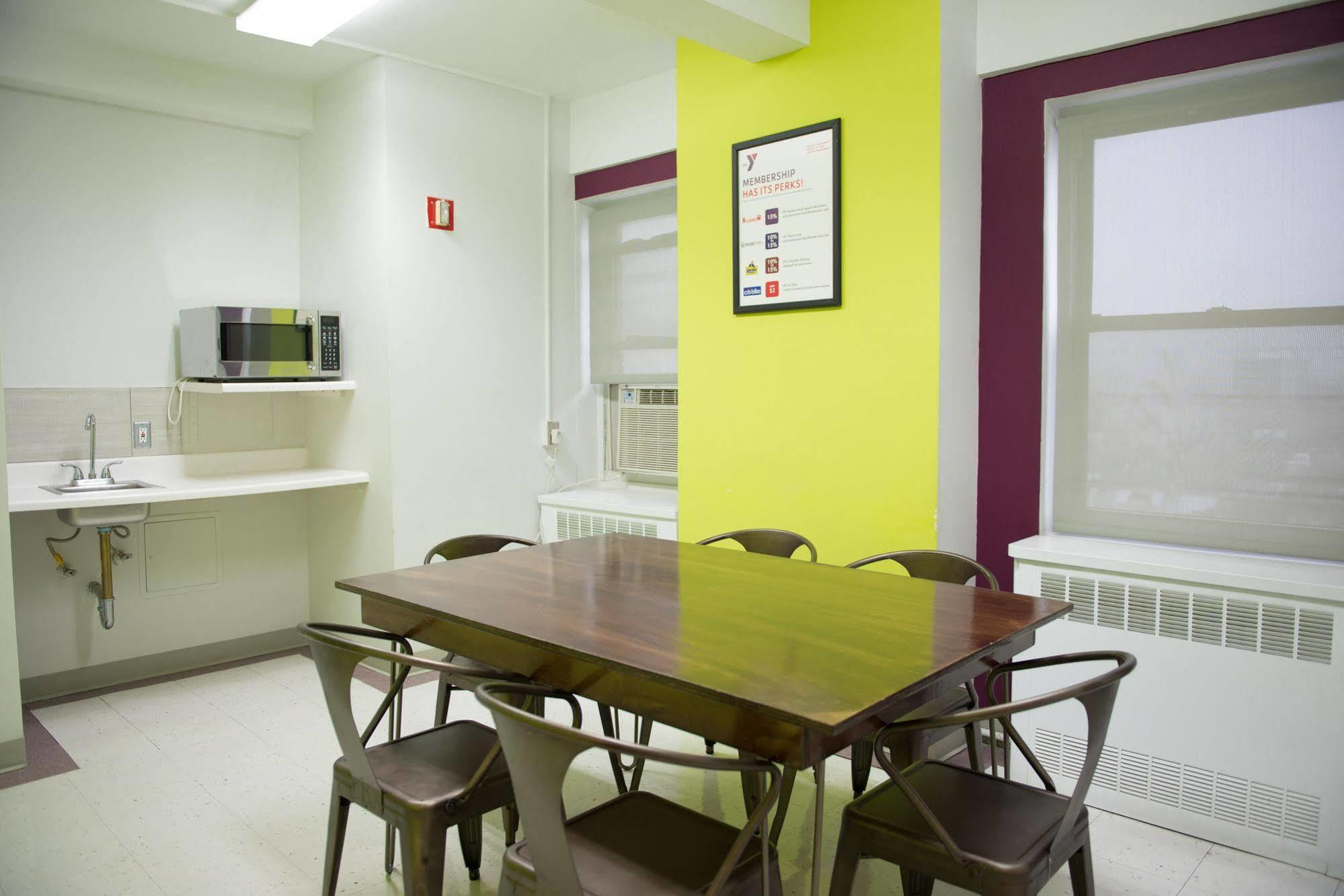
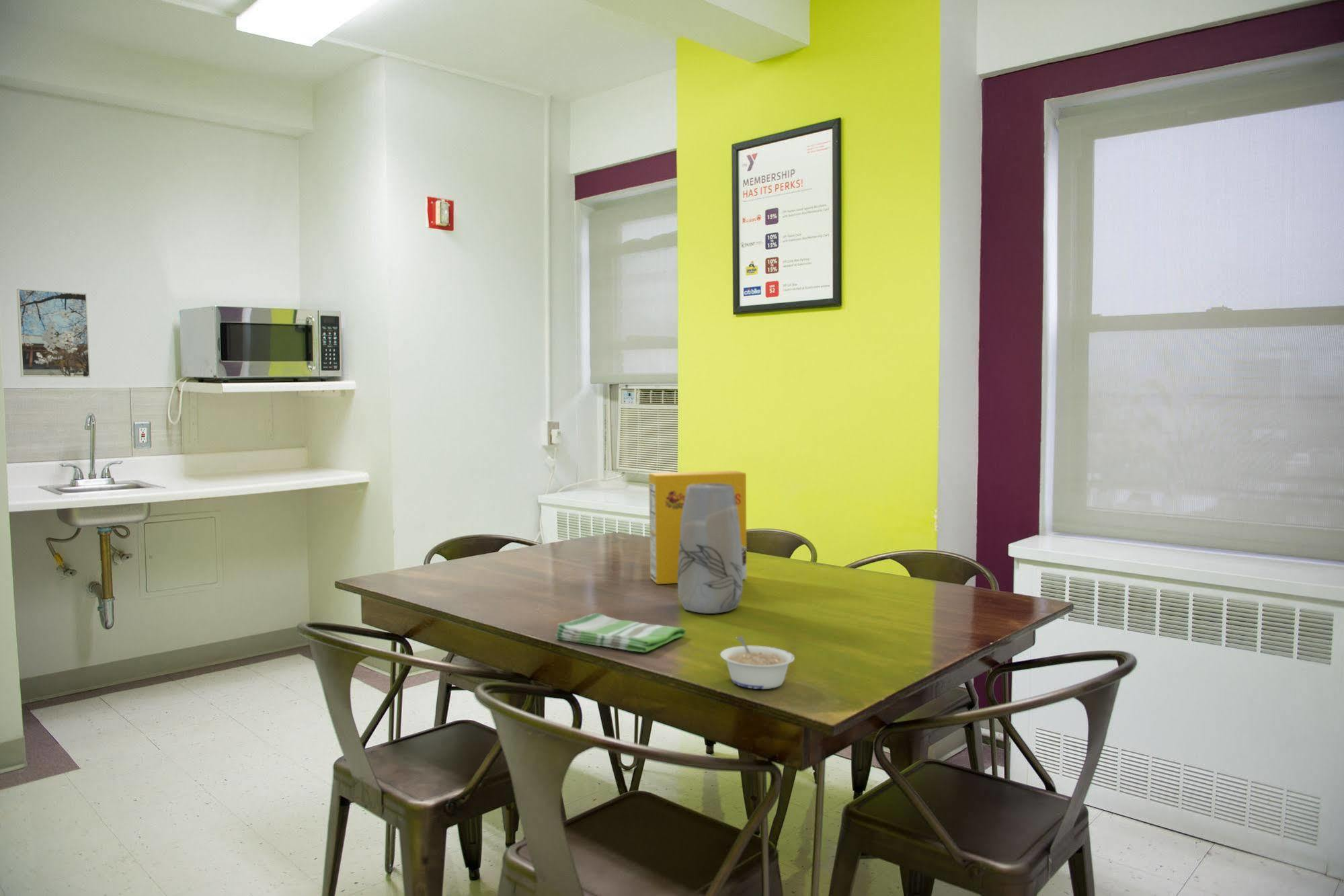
+ legume [719,635,795,690]
+ dish towel [555,612,686,653]
+ vase [677,483,744,614]
+ cereal box [648,470,748,585]
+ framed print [16,288,91,378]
